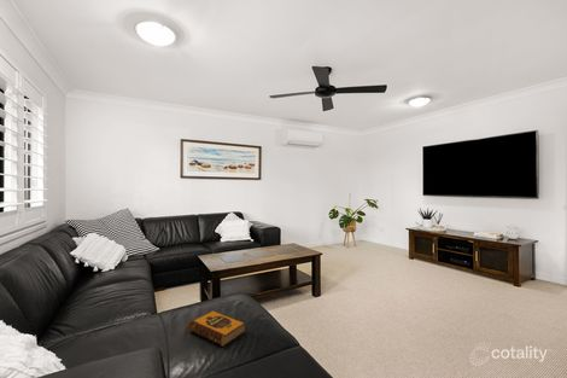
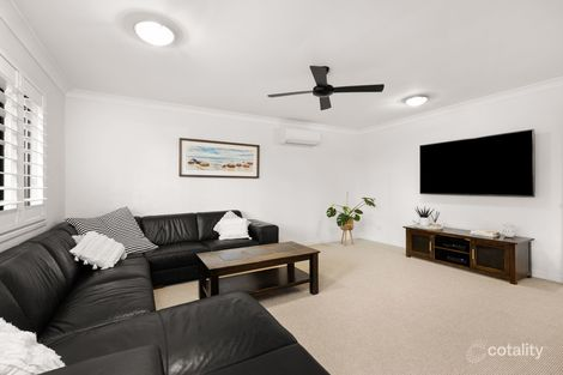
- hardback book [187,309,246,348]
